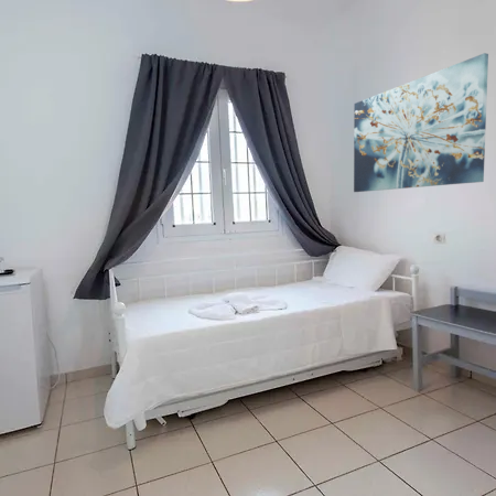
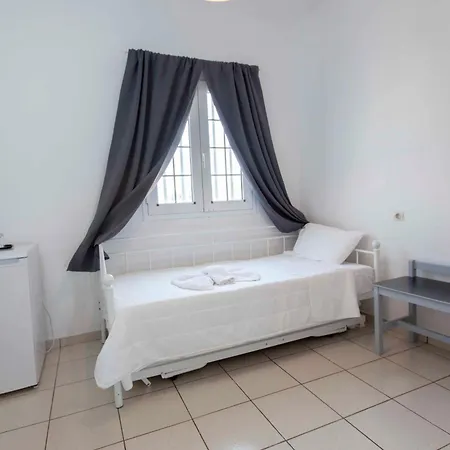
- wall art [353,52,489,193]
